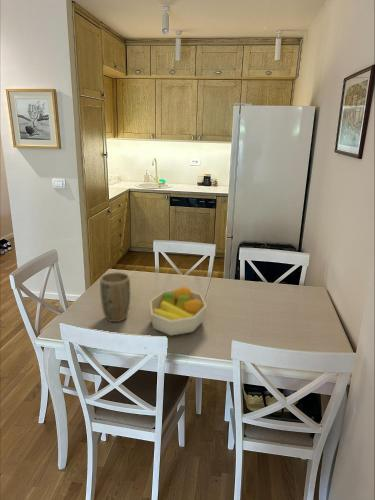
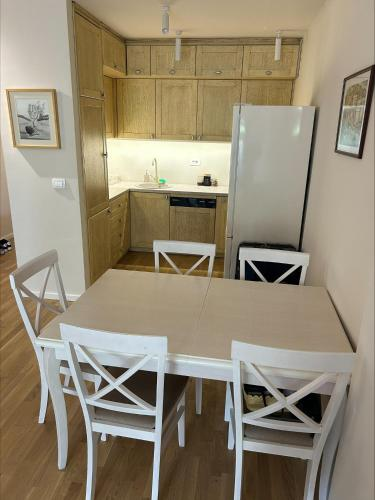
- plant pot [99,271,131,323]
- fruit bowl [149,285,207,337]
